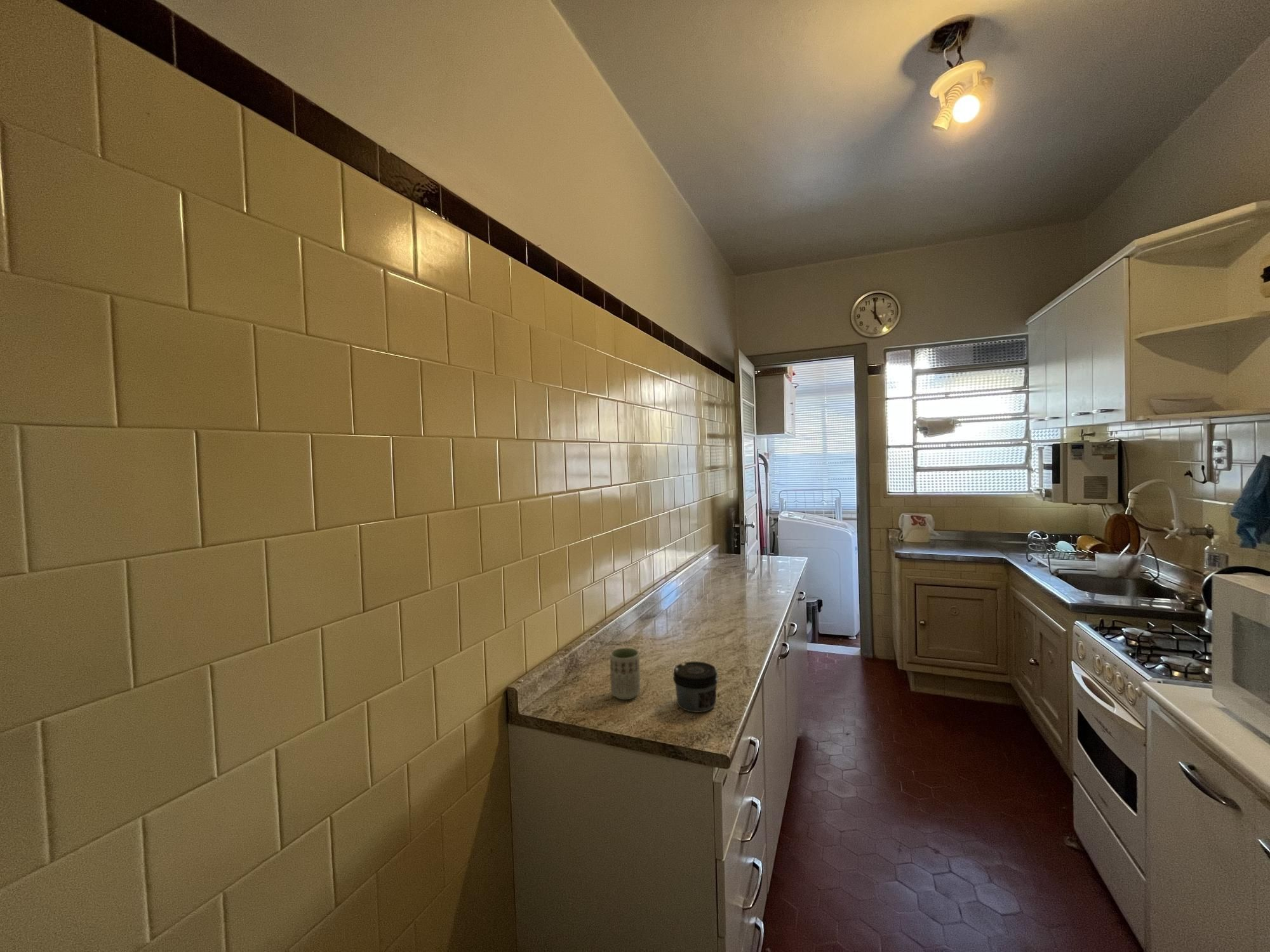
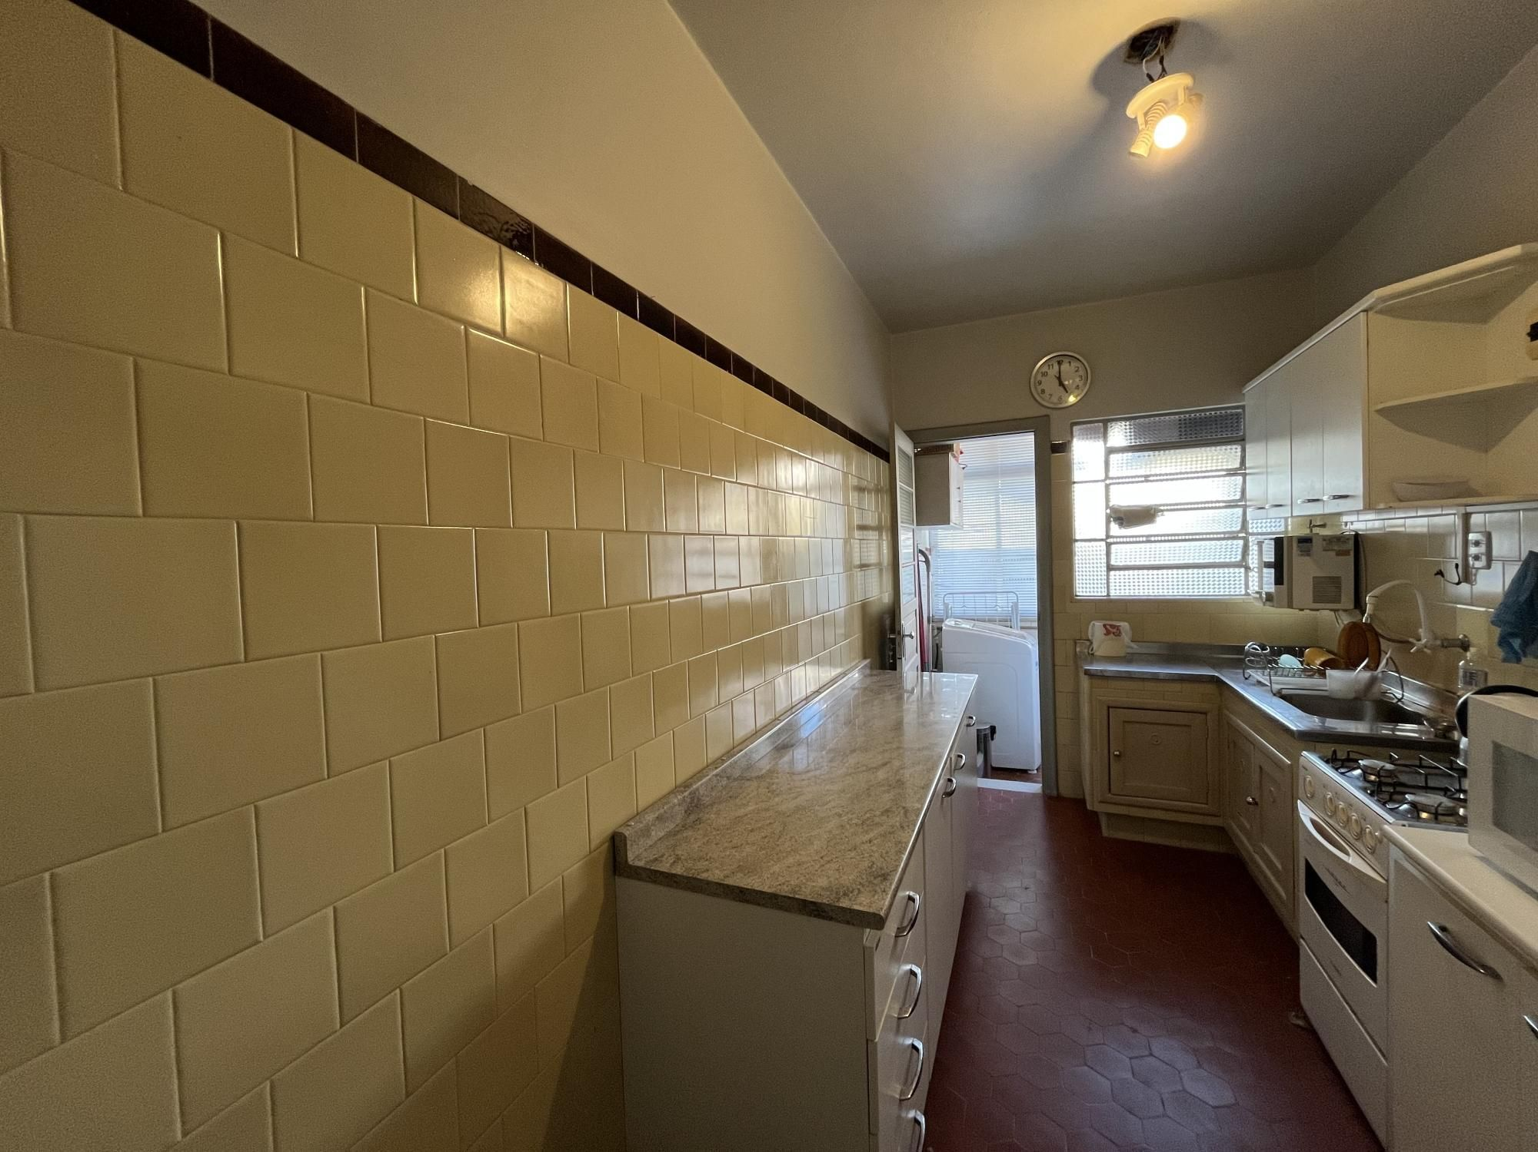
- cup [610,647,641,700]
- jar [672,661,719,713]
